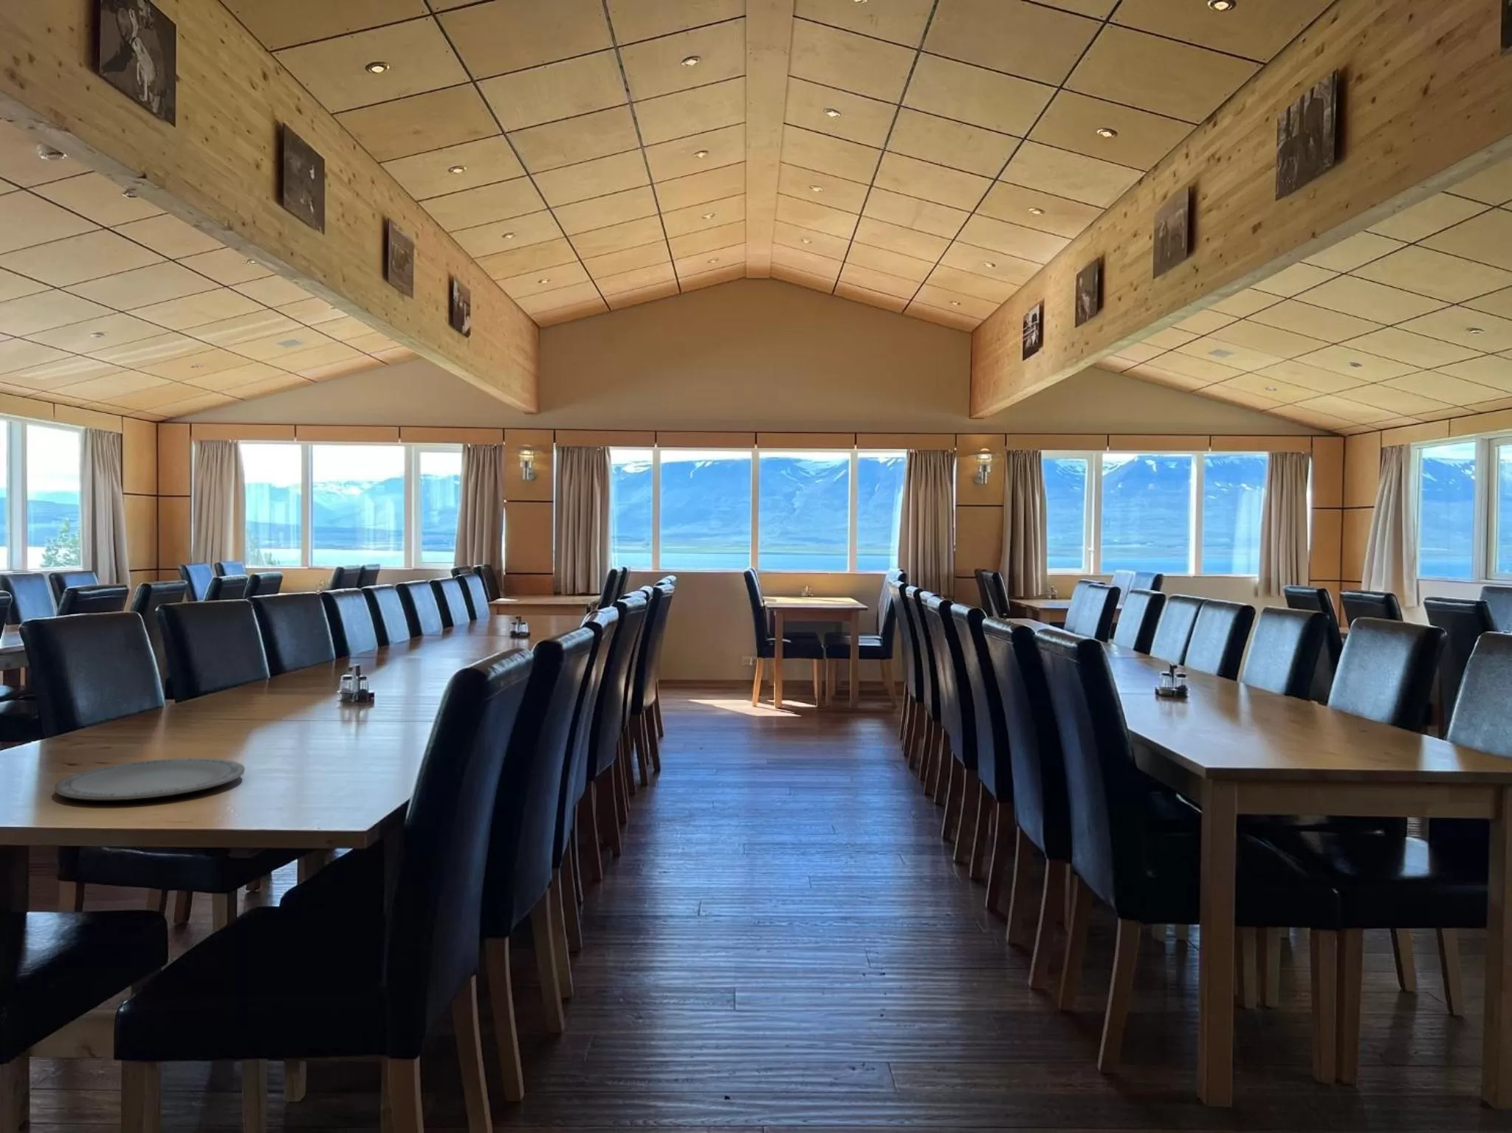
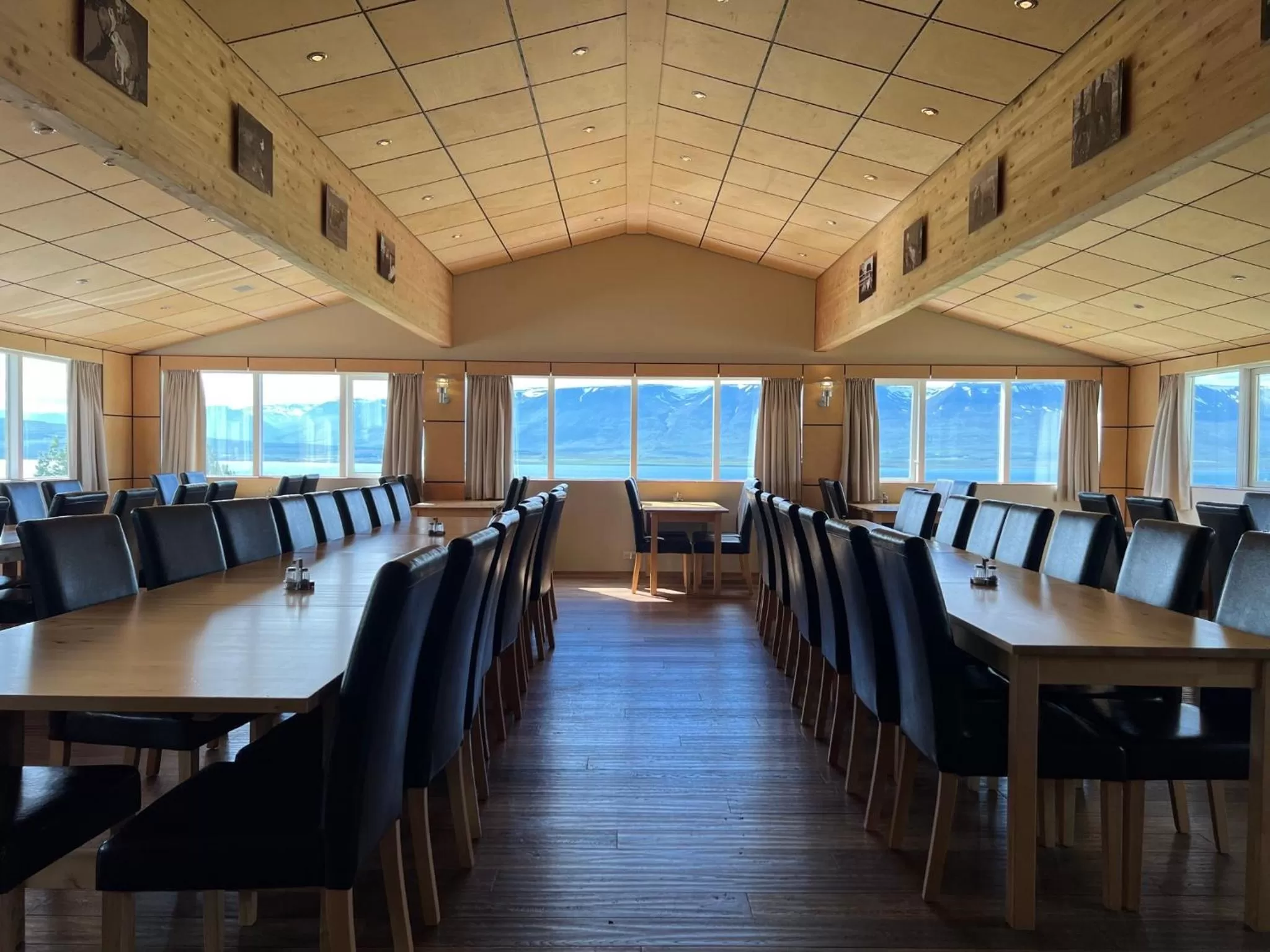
- plate [54,758,245,800]
